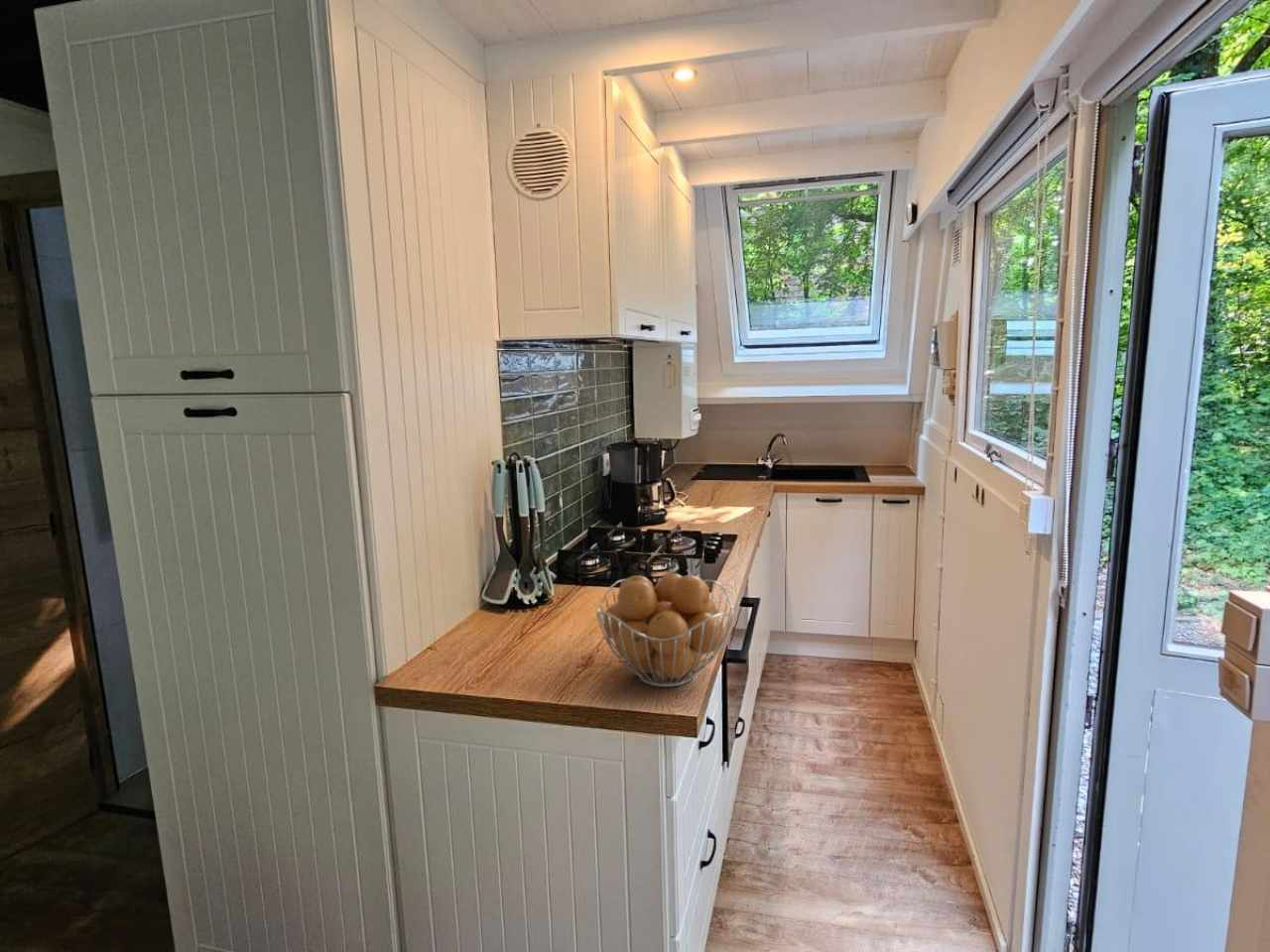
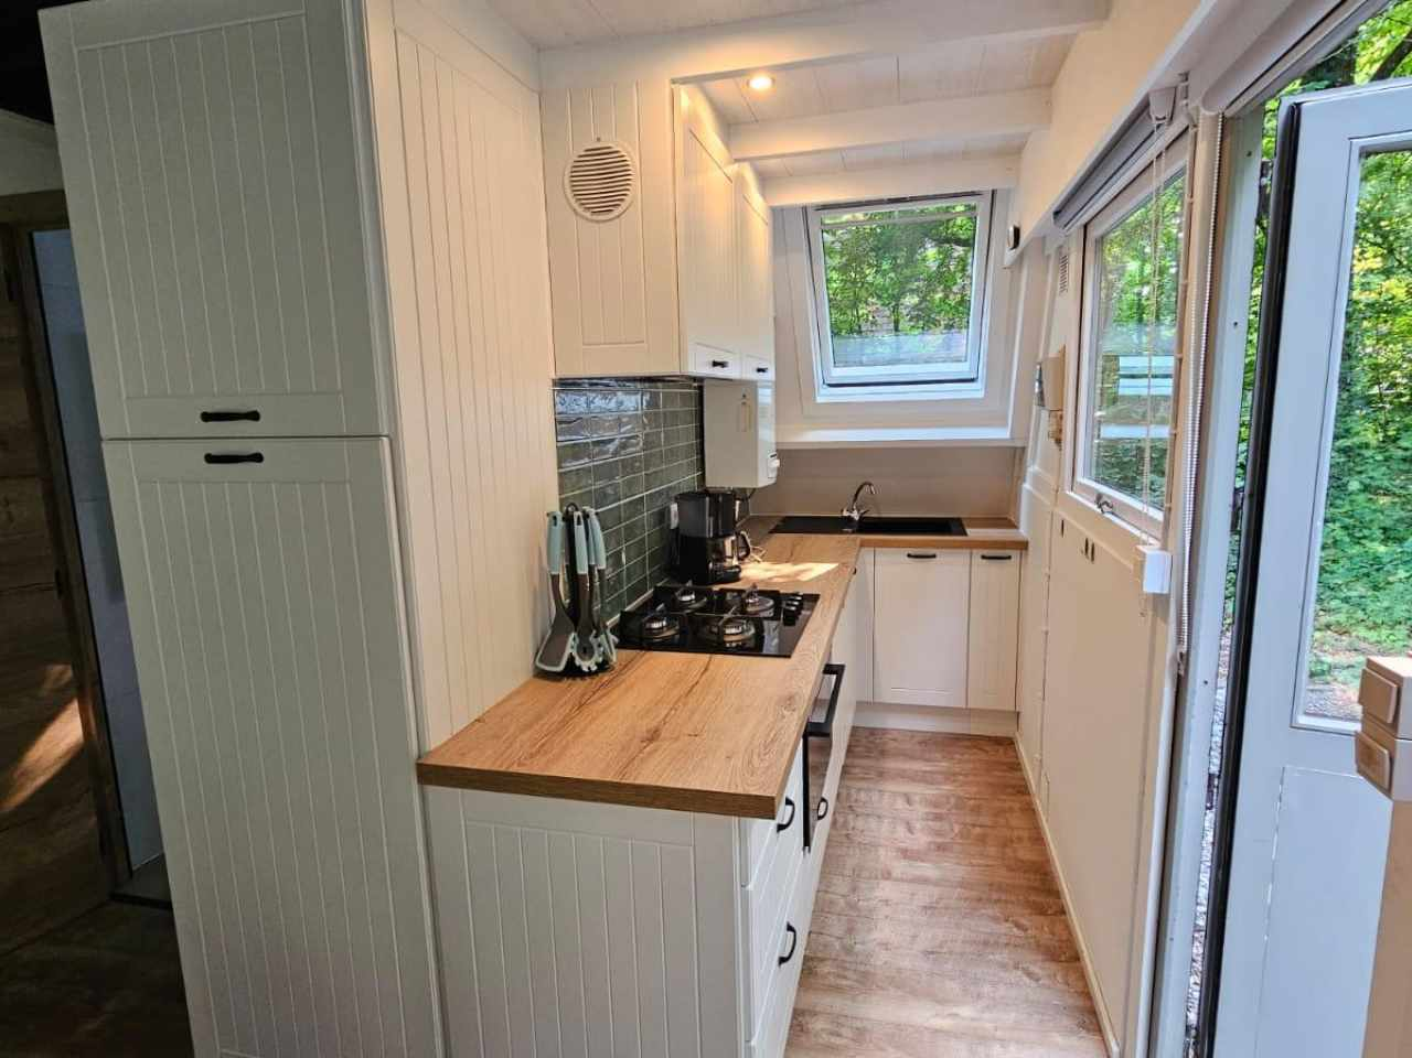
- fruit basket [595,572,735,688]
